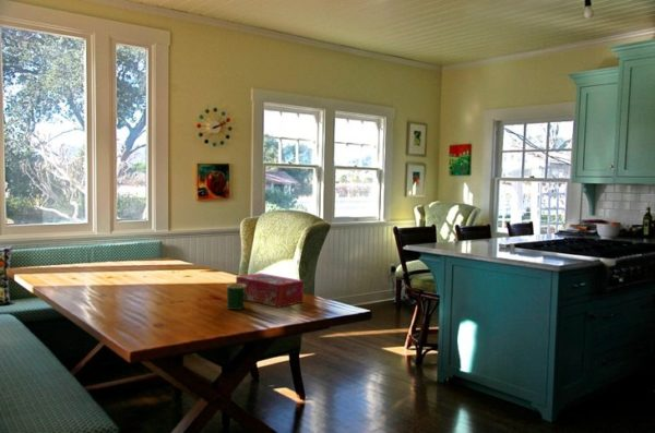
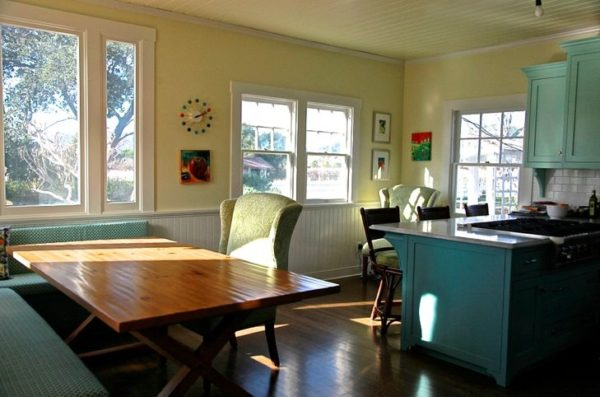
- tissue box [235,272,305,309]
- mug [226,282,249,311]
